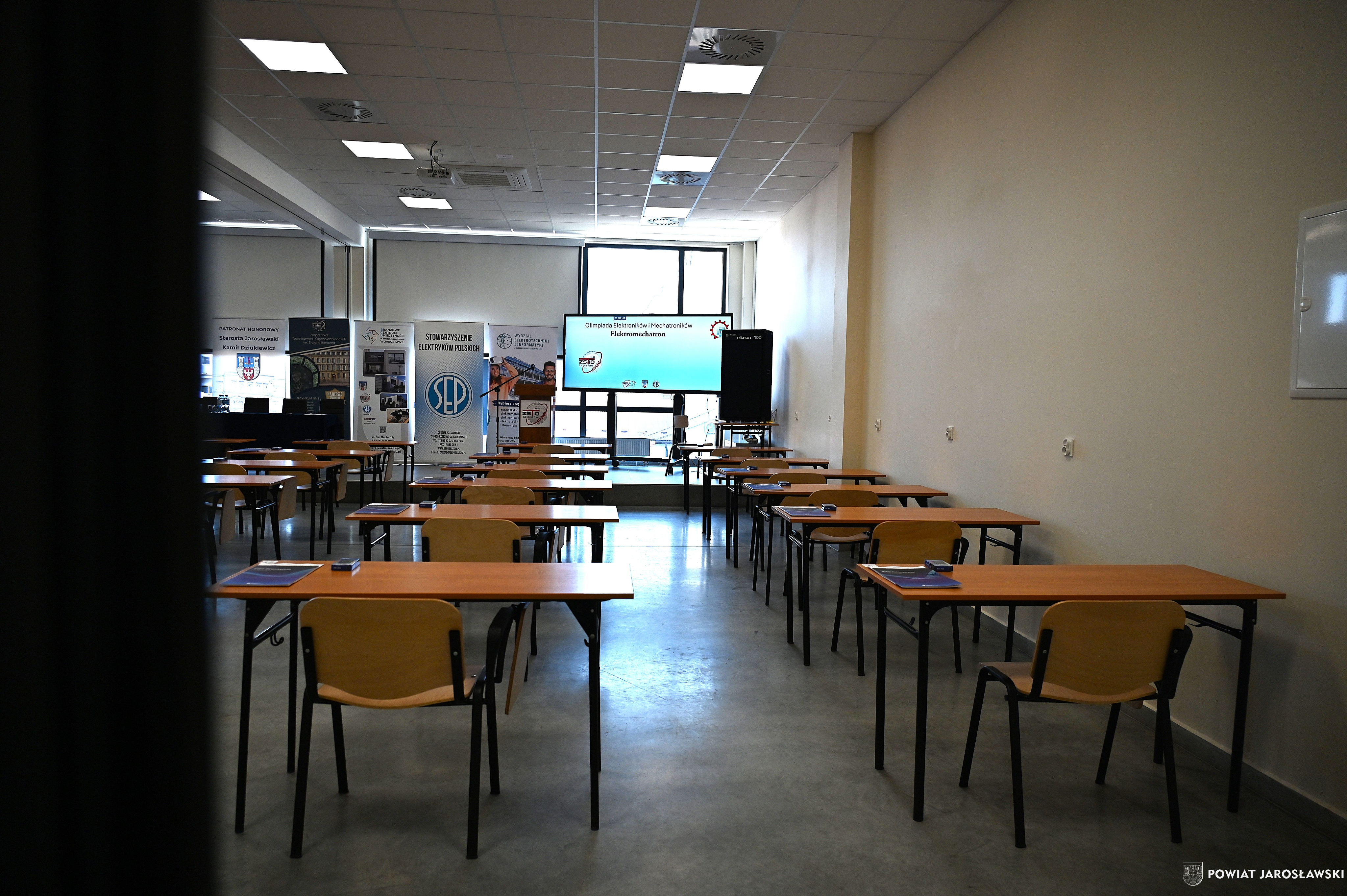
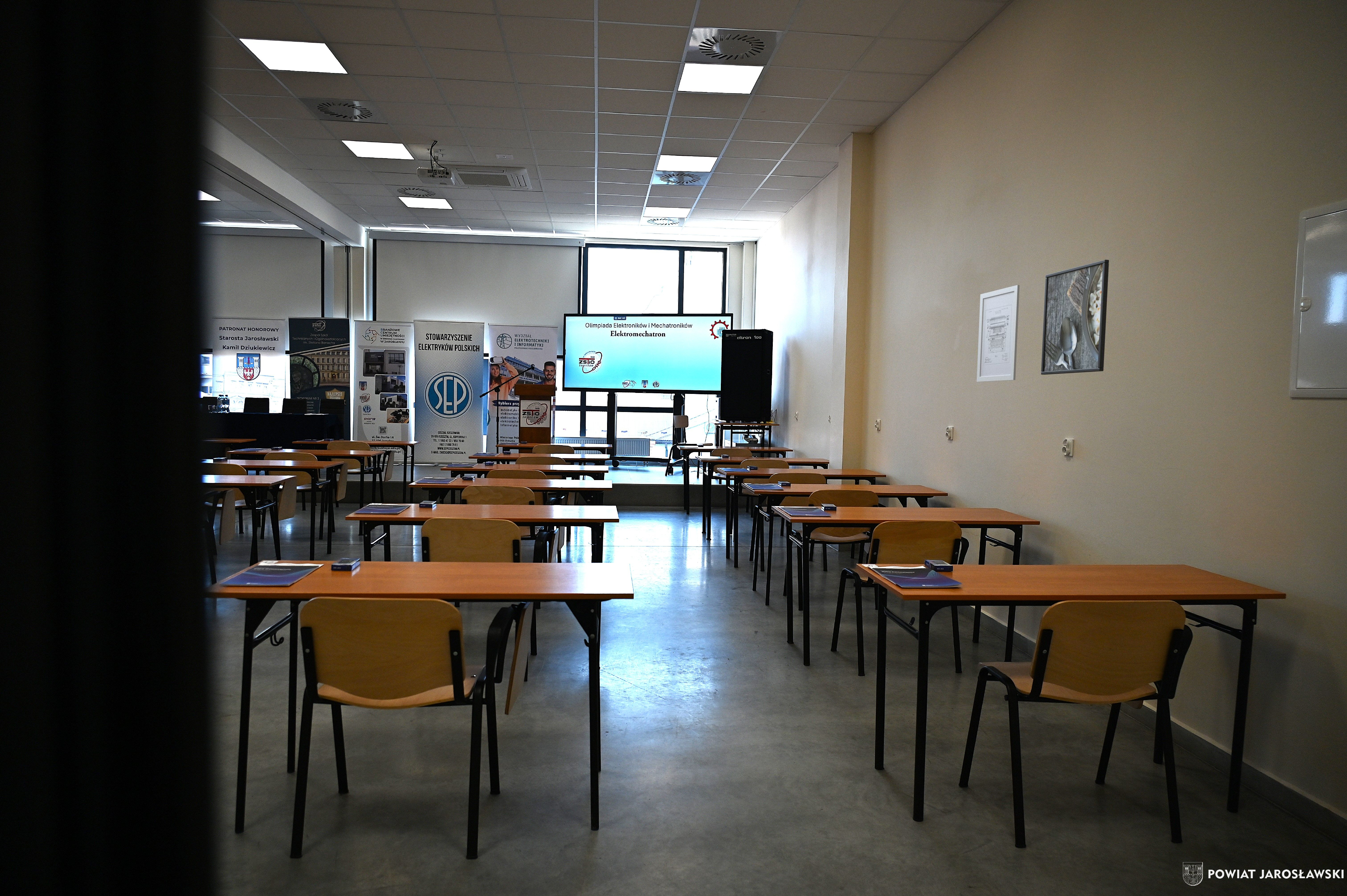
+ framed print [1041,259,1109,375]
+ wall art [976,285,1020,382]
